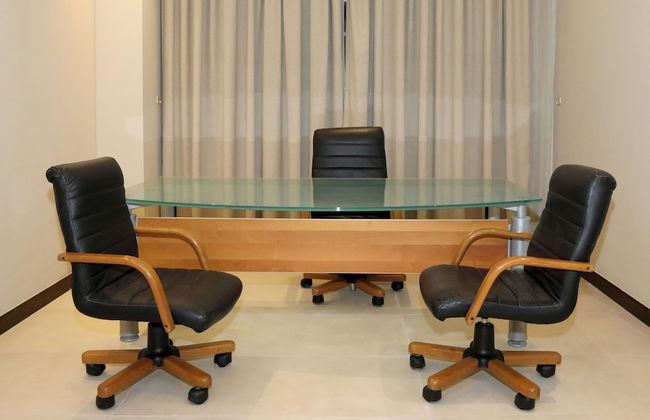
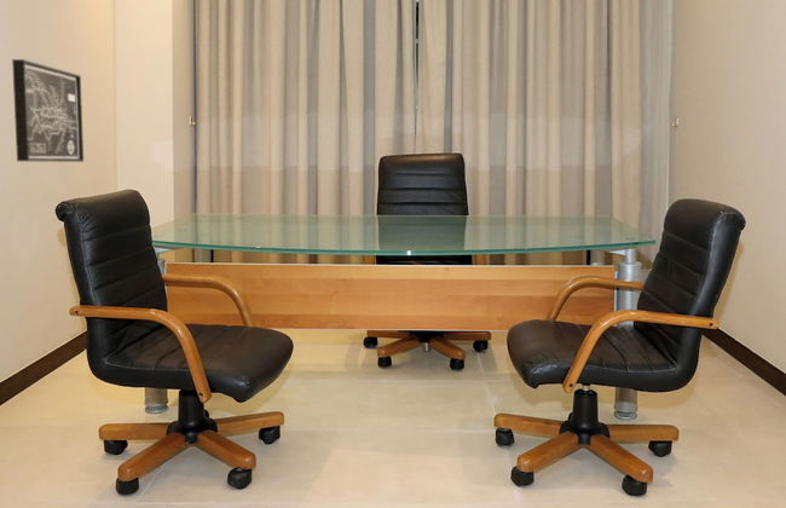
+ wall art [11,58,85,163]
